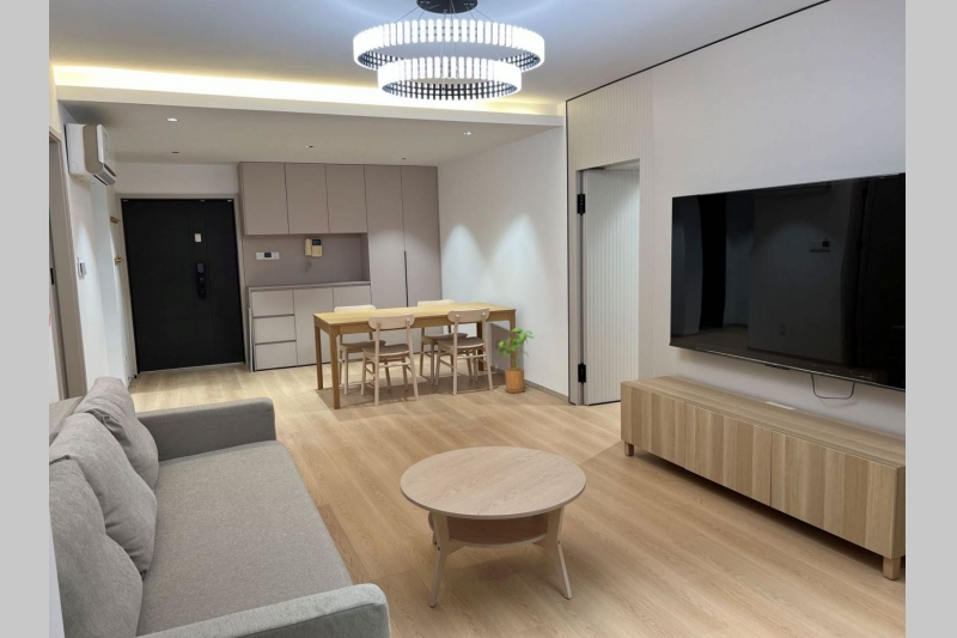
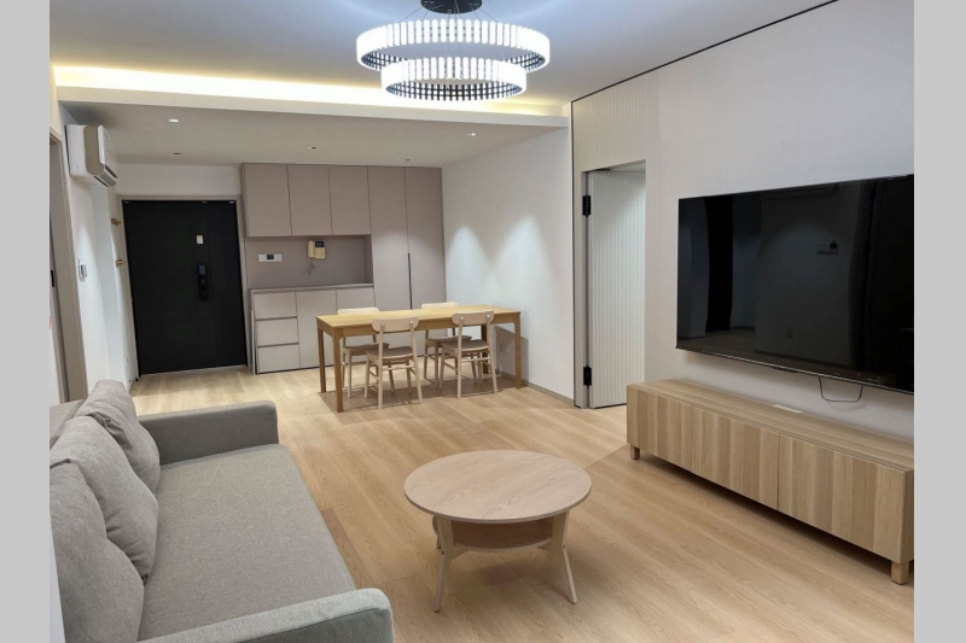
- house plant [498,327,535,394]
